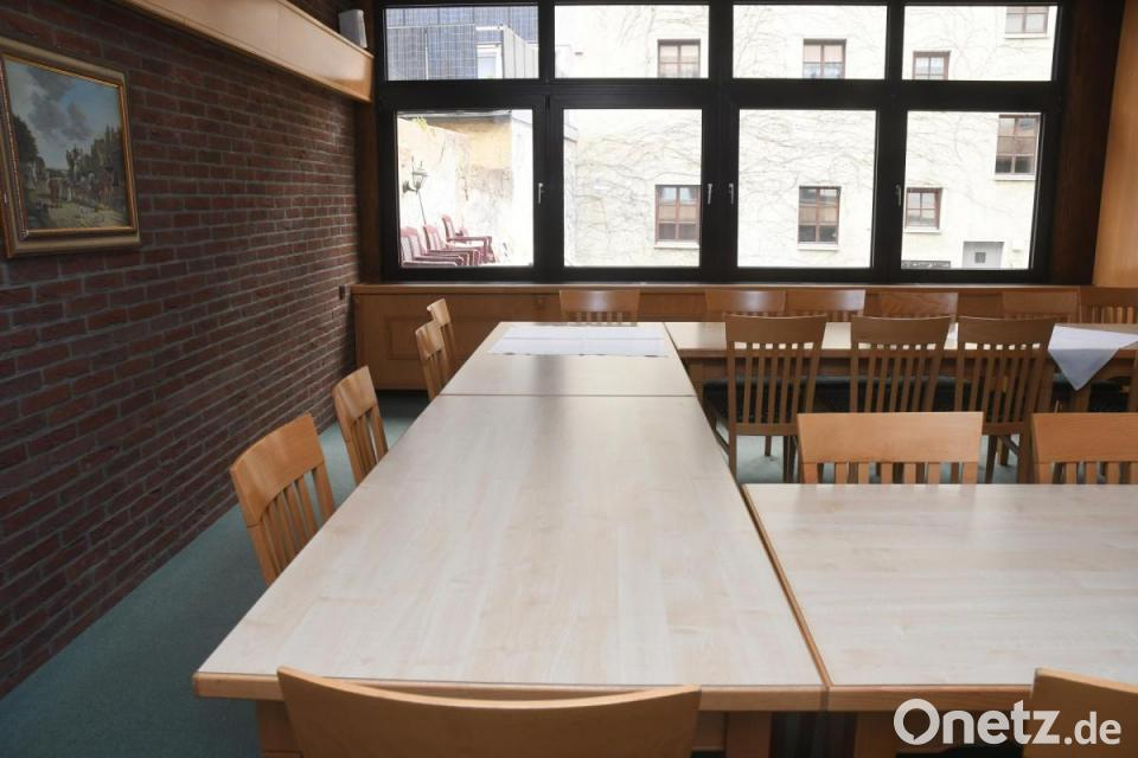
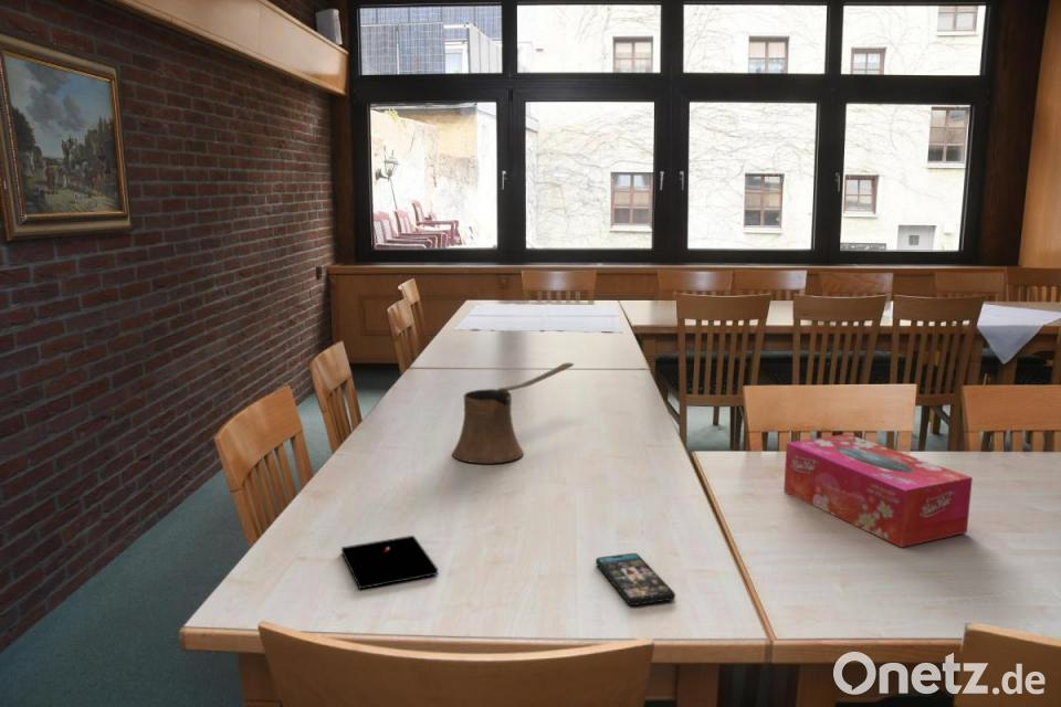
+ tissue box [782,433,974,549]
+ pen [340,535,439,590]
+ smartphone [595,552,676,606]
+ coffee pot [451,361,575,465]
